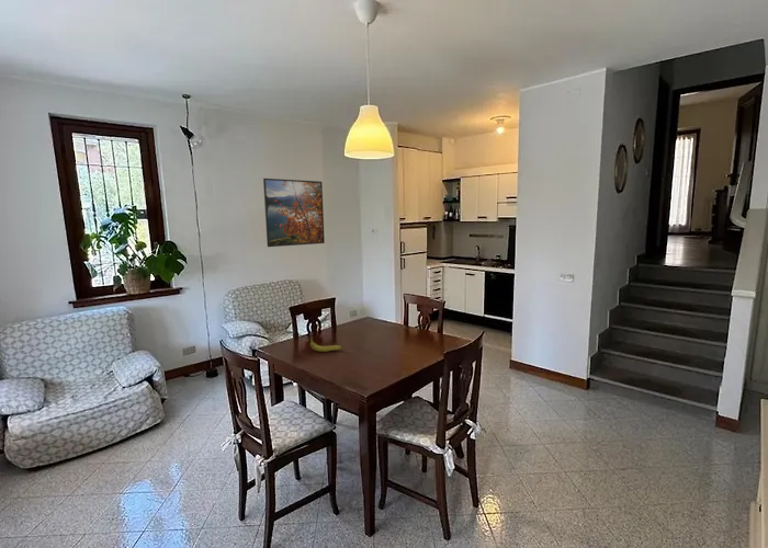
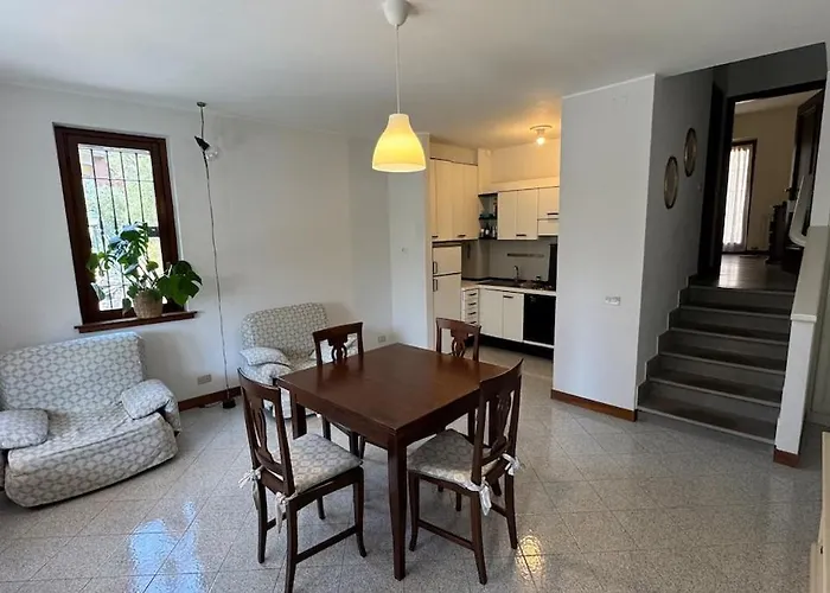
- banana [309,331,343,353]
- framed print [262,178,326,248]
